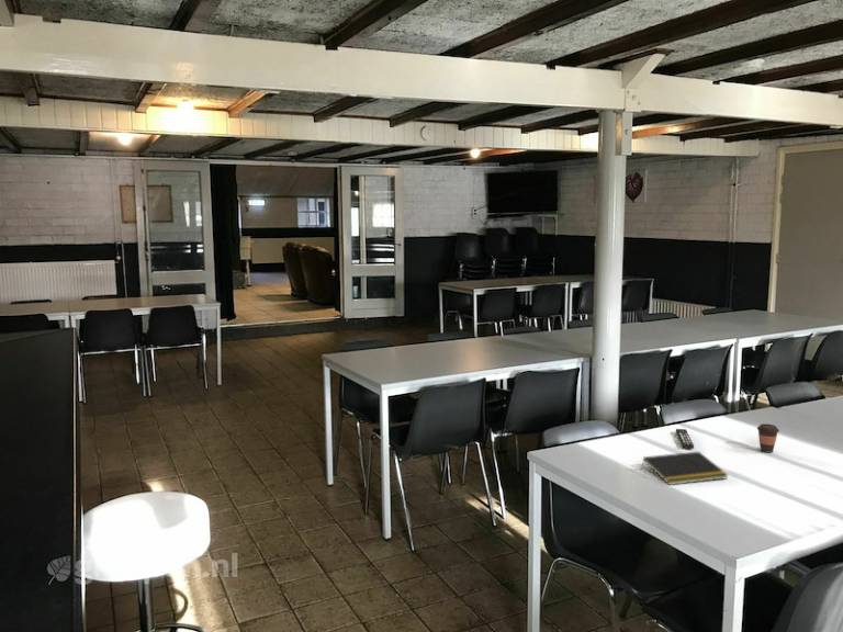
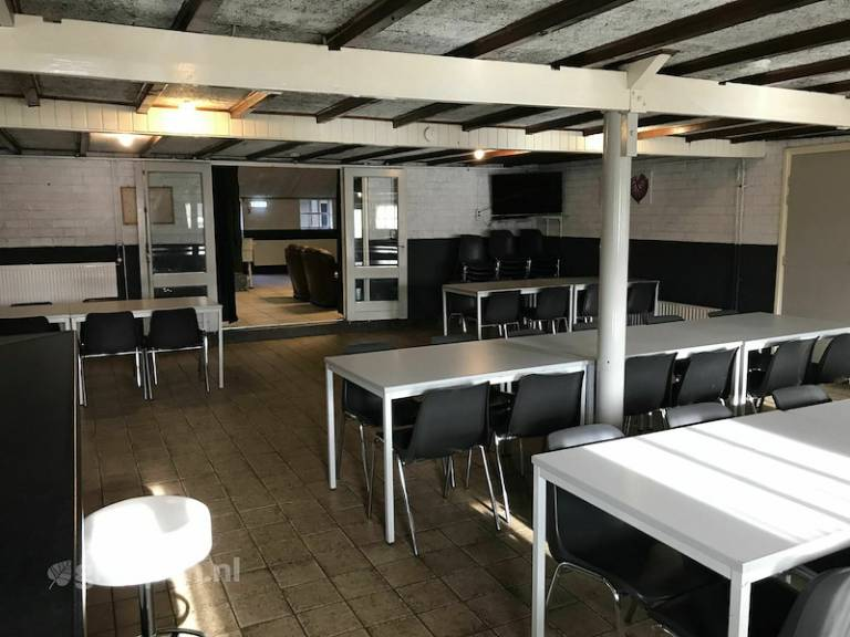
- notepad [640,450,729,486]
- coffee cup [756,422,780,453]
- remote control [675,428,695,450]
